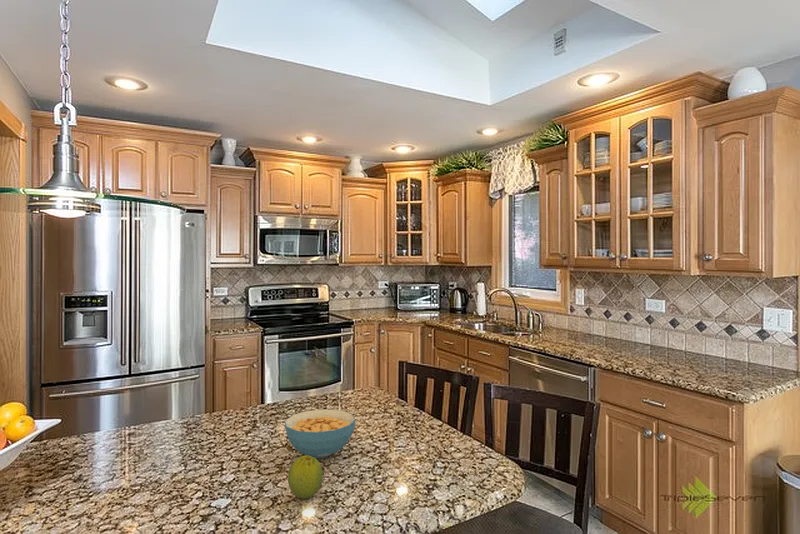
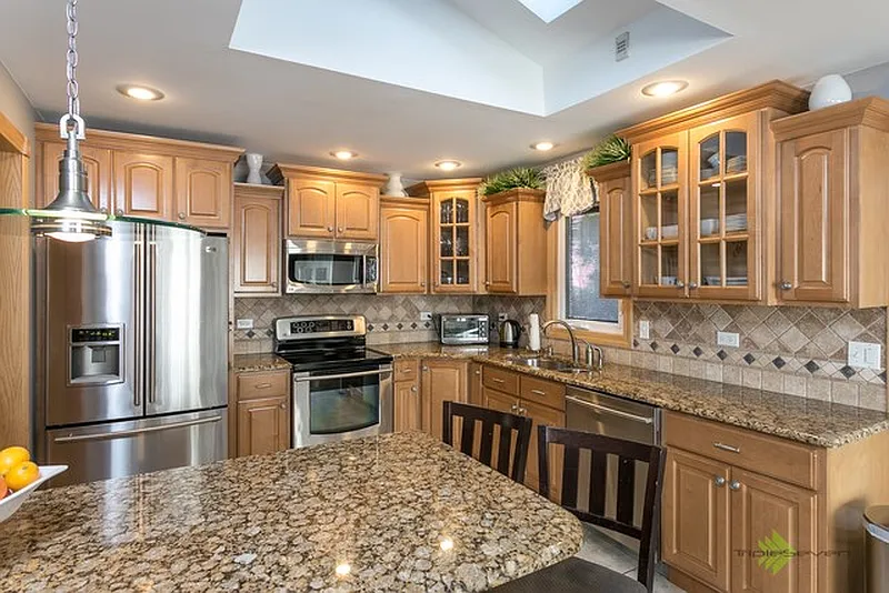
- cereal bowl [284,408,356,459]
- fruit [287,455,324,500]
